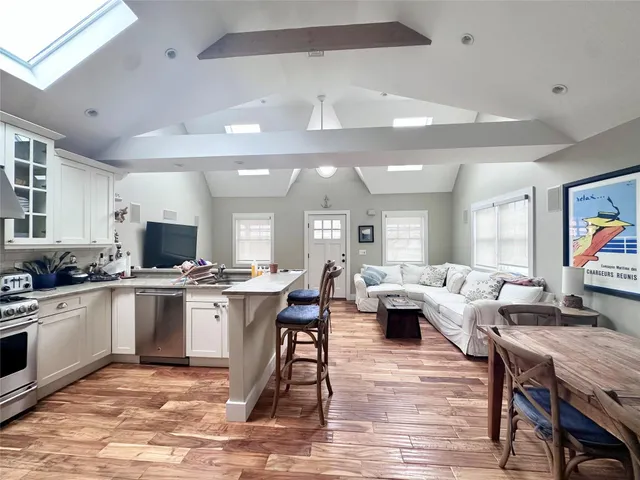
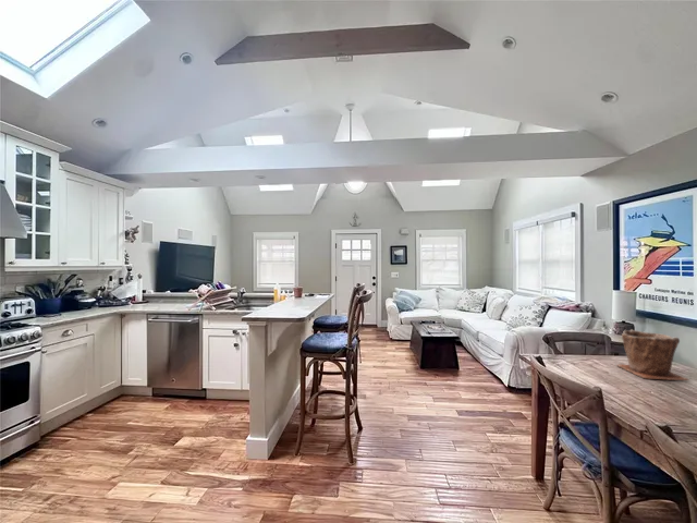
+ plant pot [615,329,690,381]
